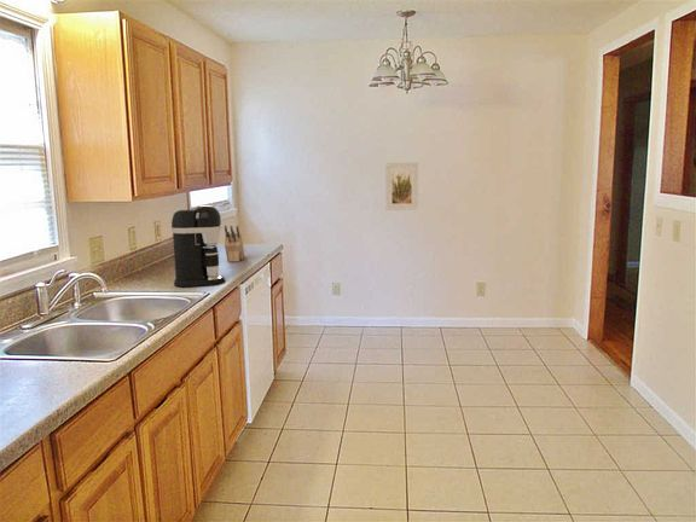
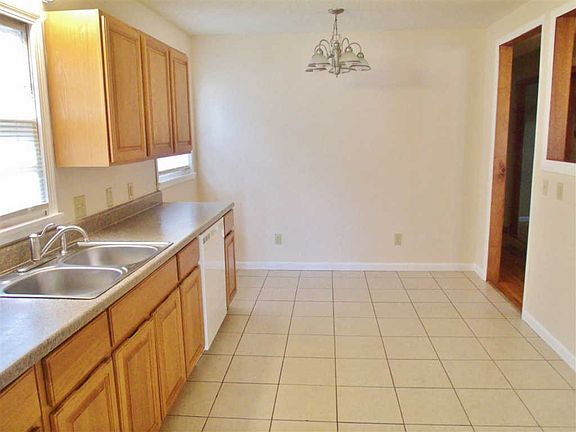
- coffee maker [170,204,226,288]
- knife block [224,225,245,263]
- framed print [384,162,419,211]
